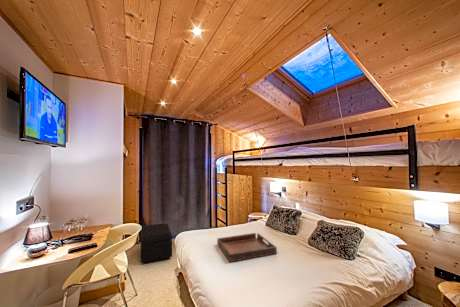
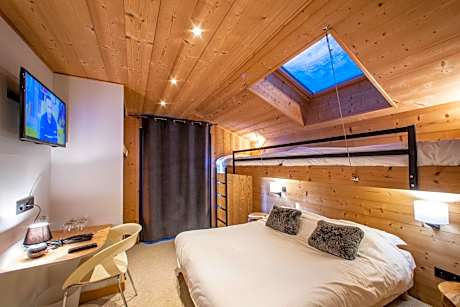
- serving tray [216,232,278,263]
- footstool [140,222,173,265]
